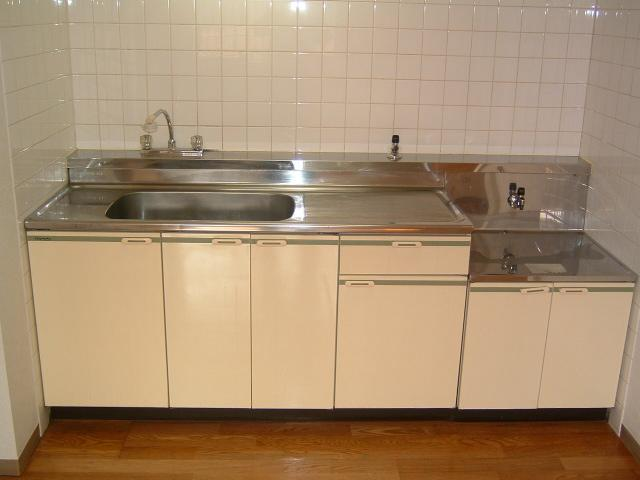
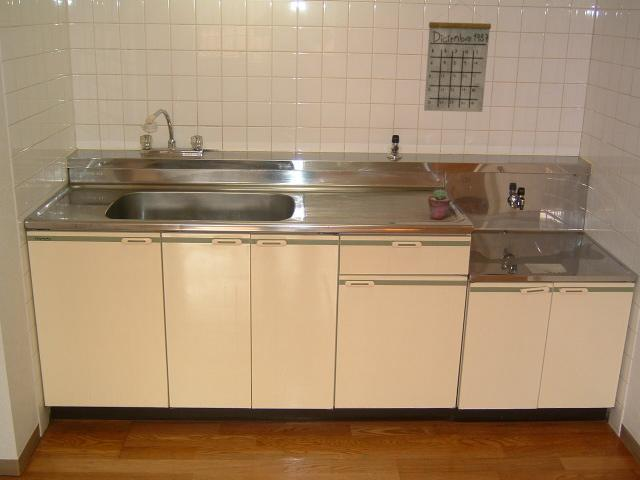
+ potted succulent [427,188,451,220]
+ calendar [423,0,492,113]
